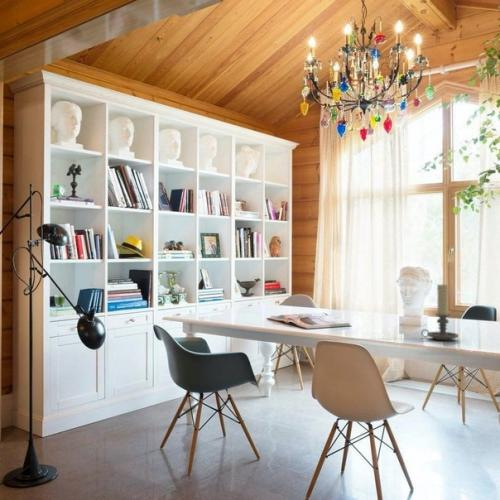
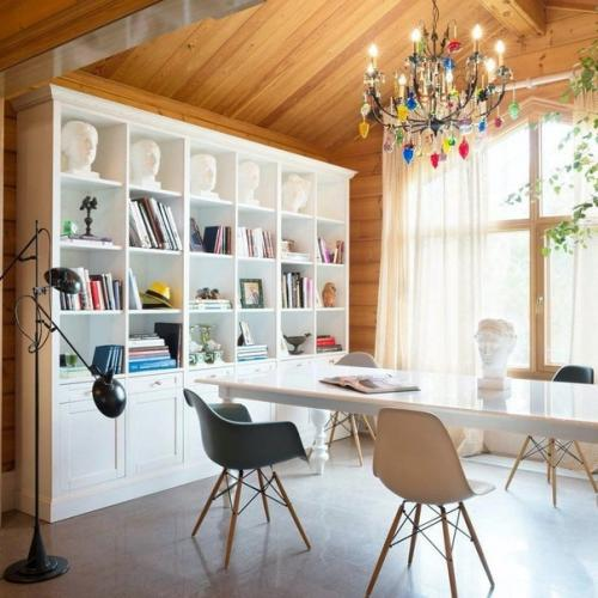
- candle holder [420,283,460,341]
